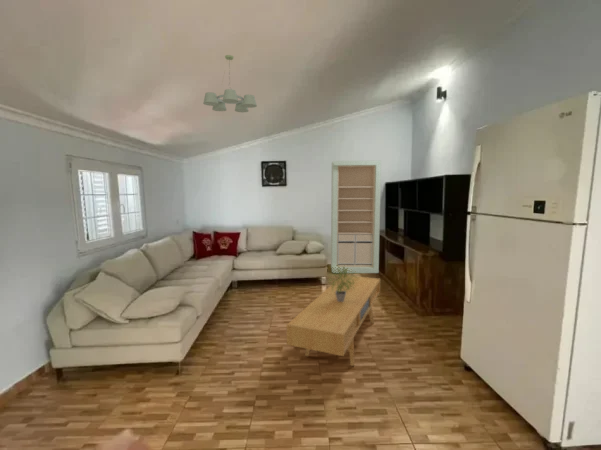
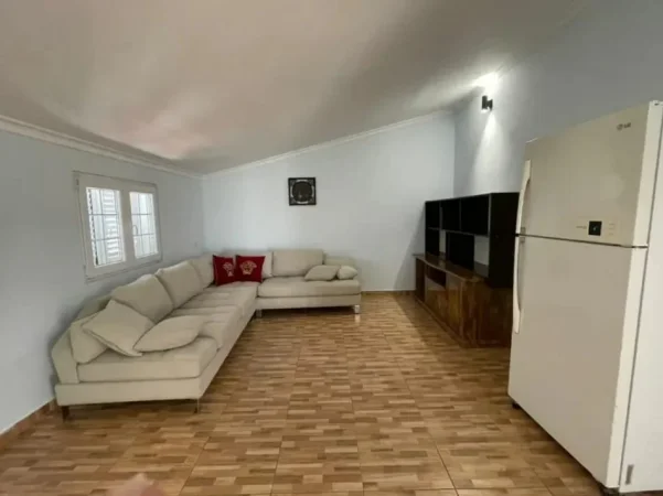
- ceiling light fixture [203,54,258,113]
- storage cabinet [330,160,382,274]
- potted plant [326,263,360,302]
- tv console [286,275,381,367]
